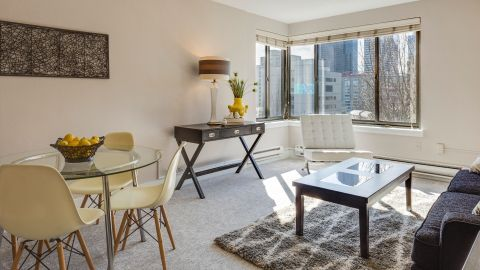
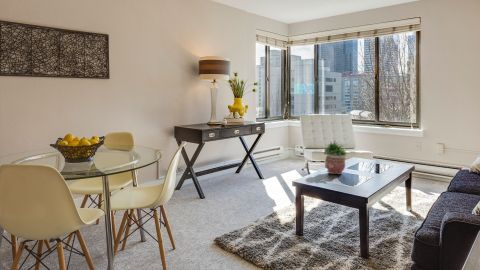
+ potted plant [322,141,349,175]
